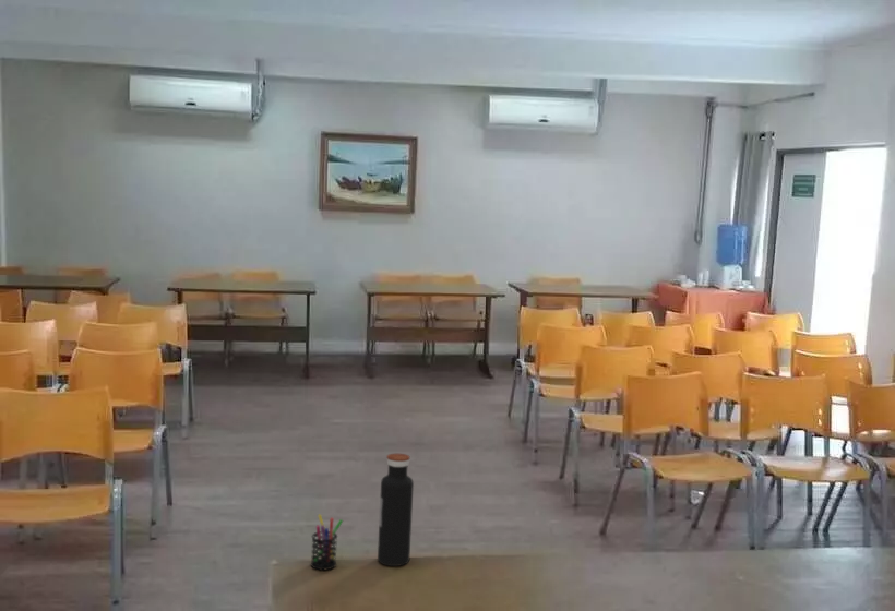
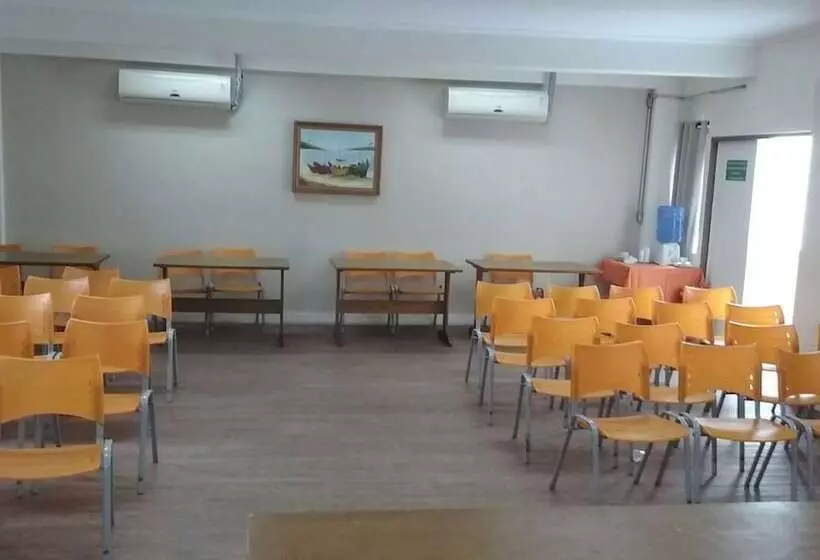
- water bottle [377,453,415,567]
- pen holder [310,513,344,571]
